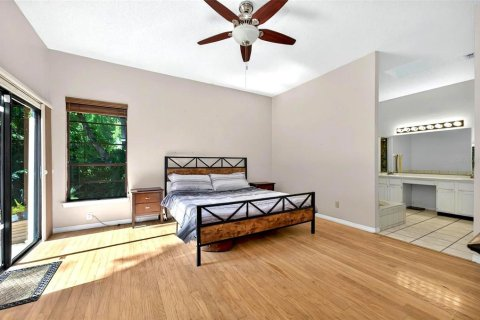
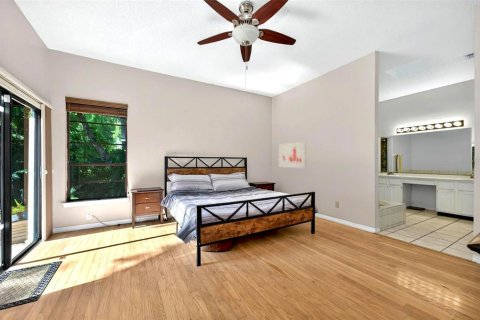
+ wall art [278,141,307,169]
